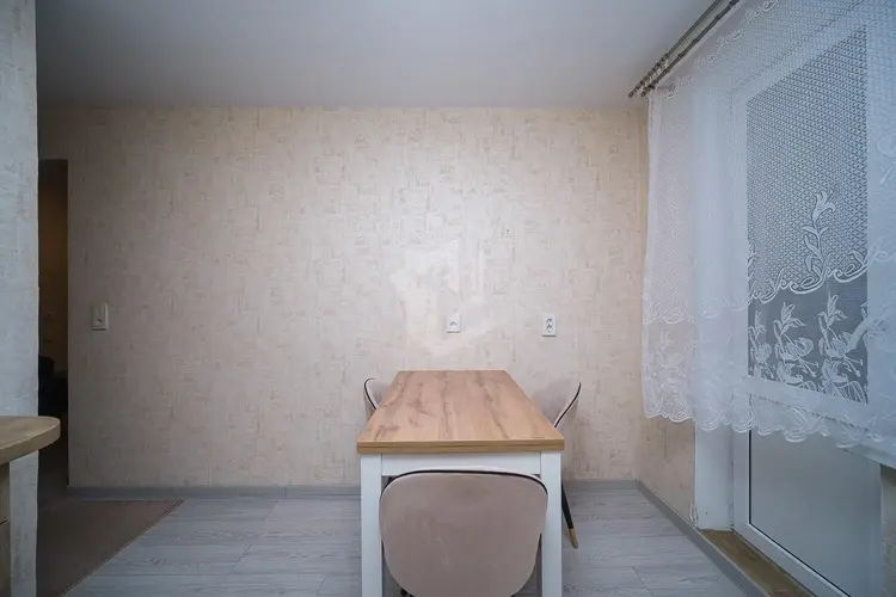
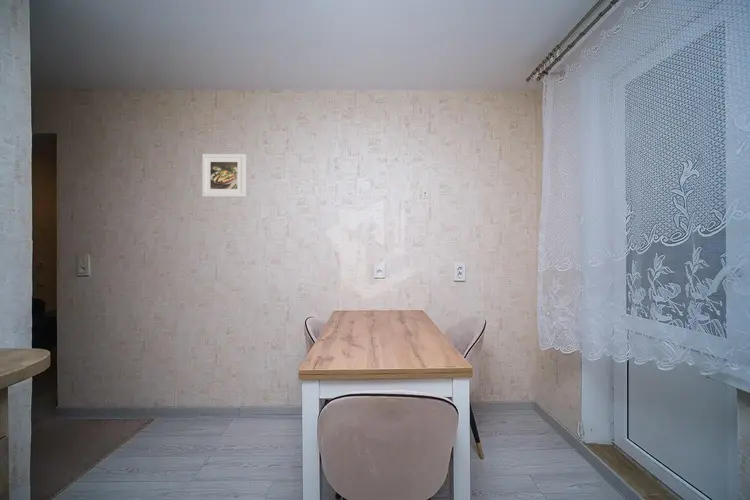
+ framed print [201,153,247,198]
